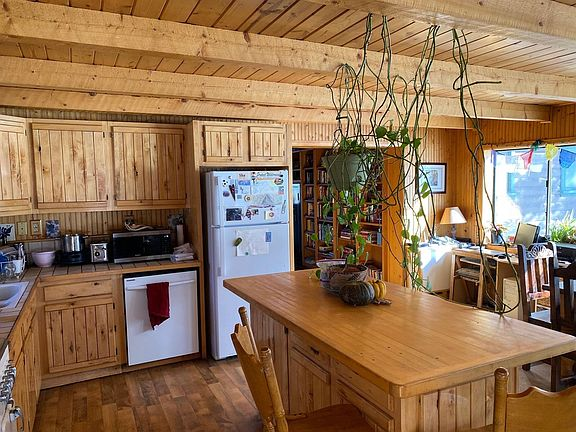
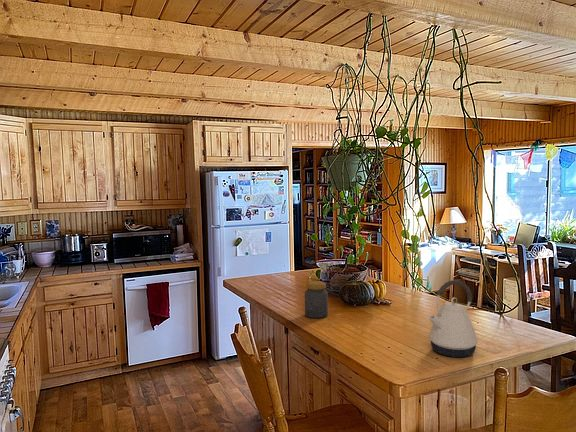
+ kettle [428,279,479,358]
+ jar [304,280,329,320]
